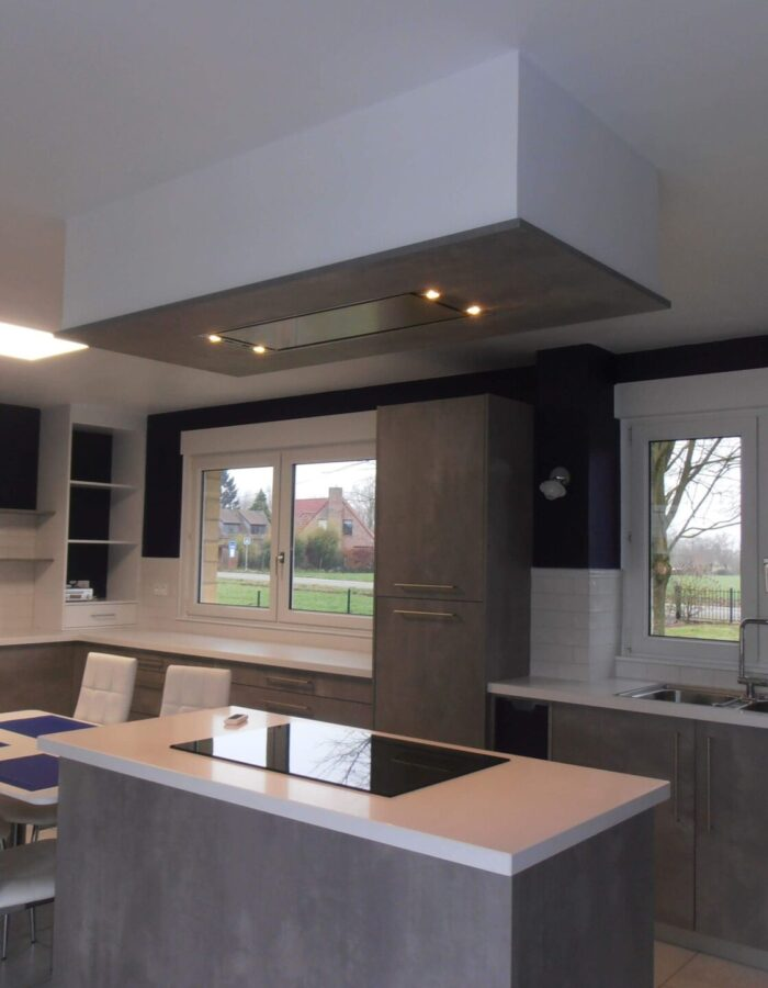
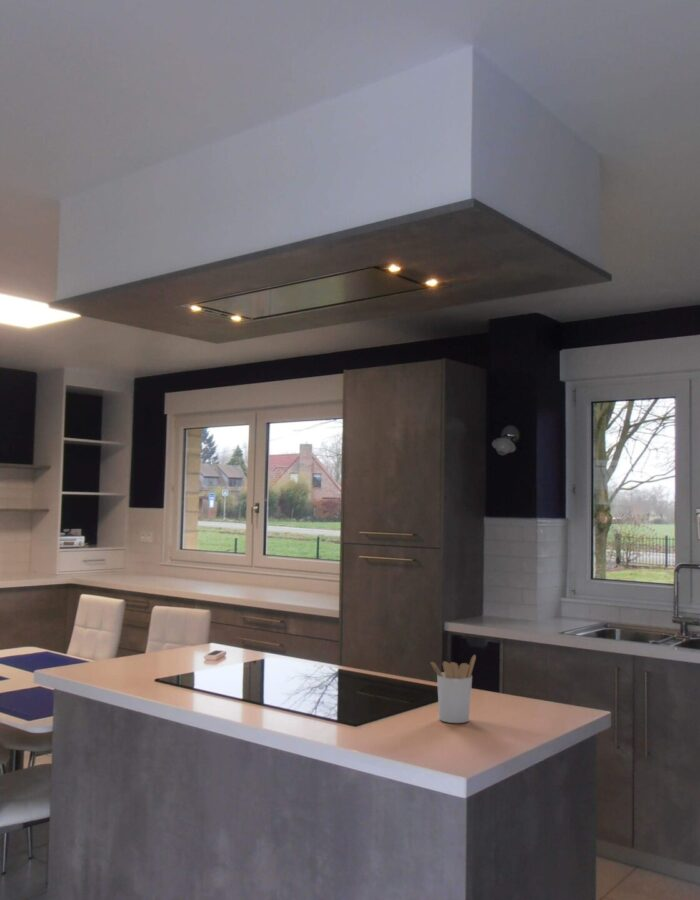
+ utensil holder [429,654,477,724]
